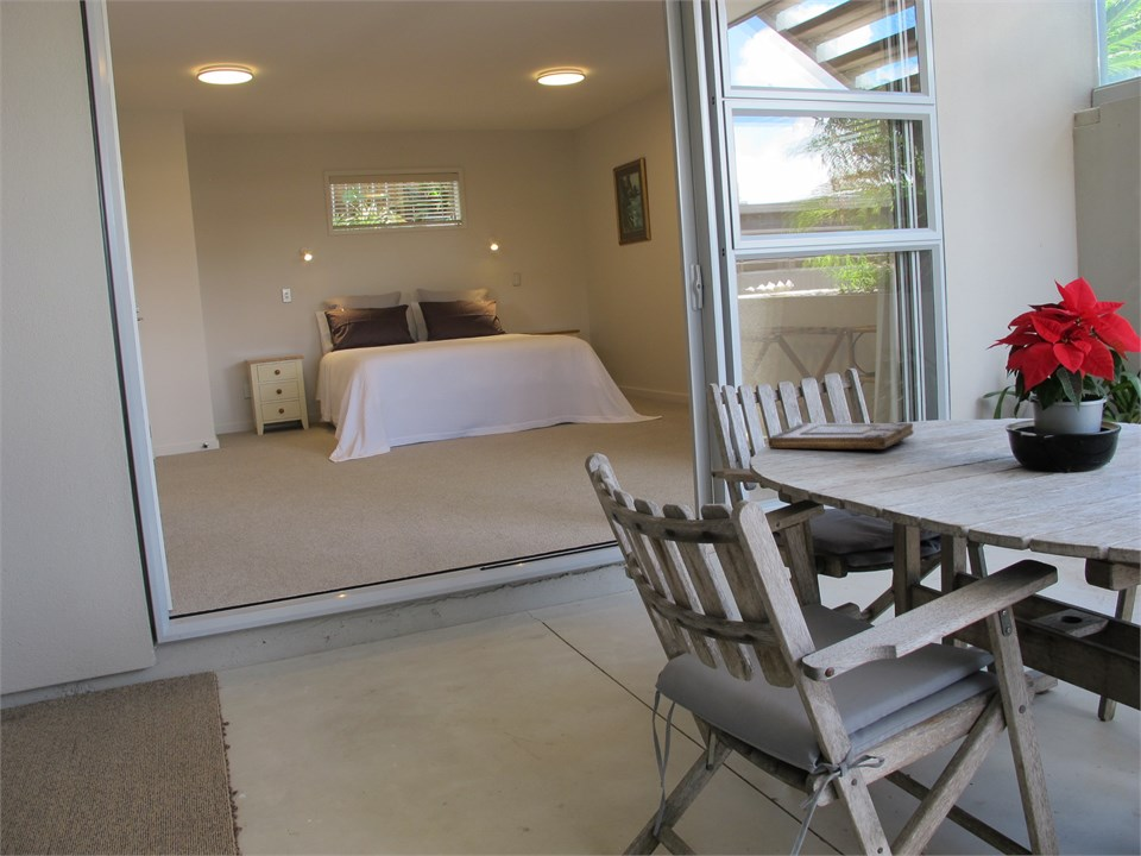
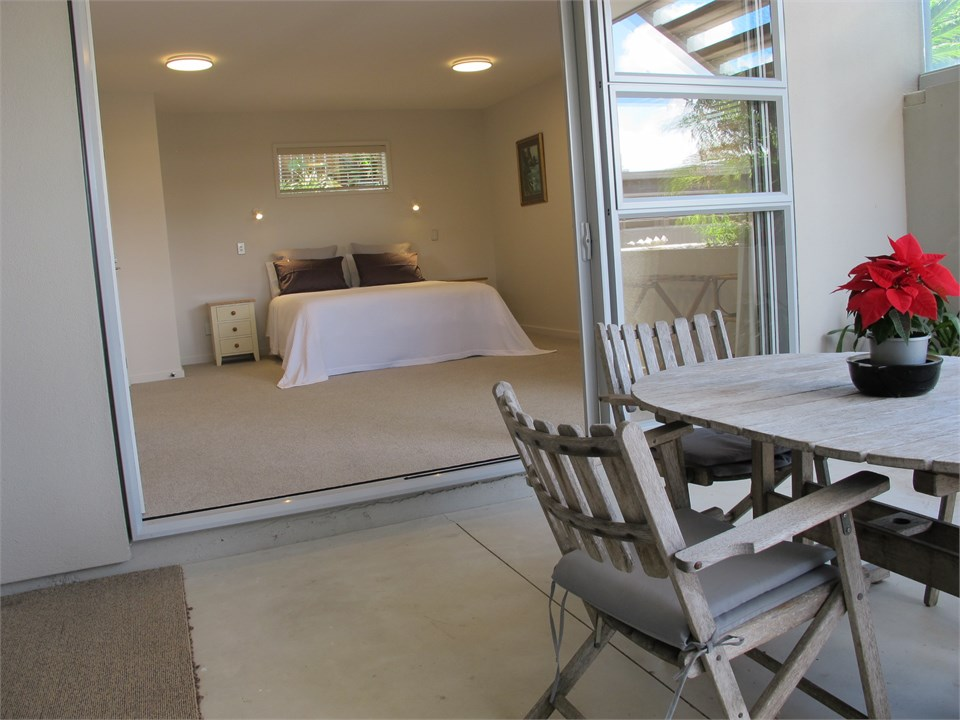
- book [767,422,915,451]
